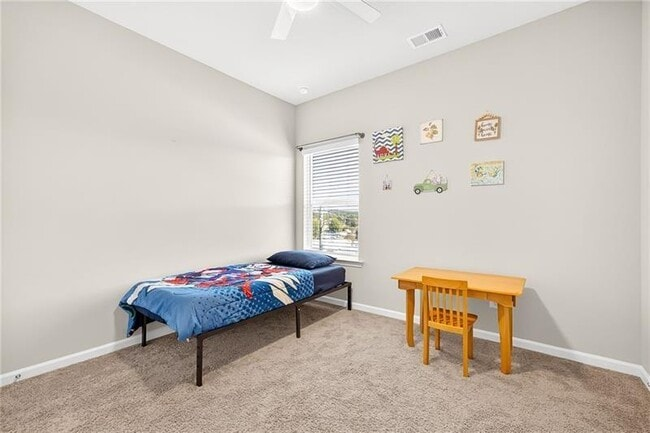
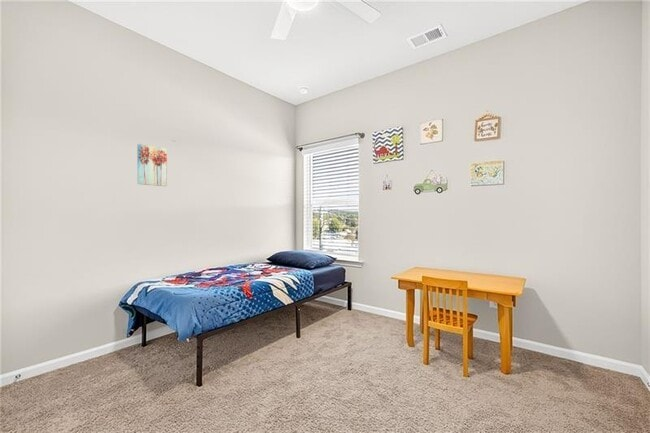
+ wall art [136,143,168,187]
